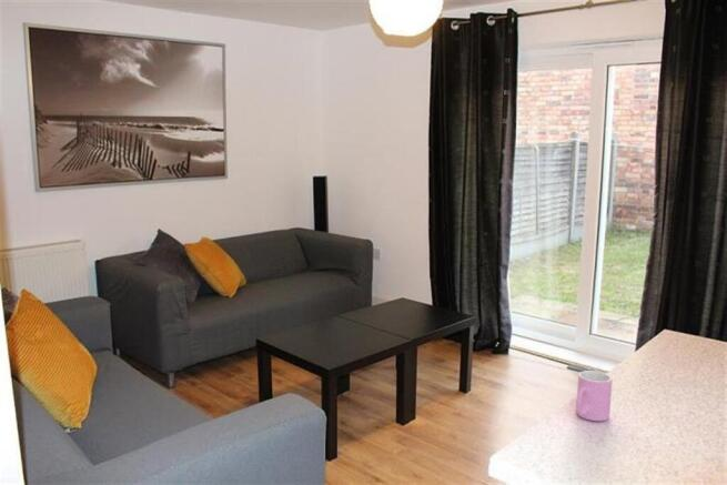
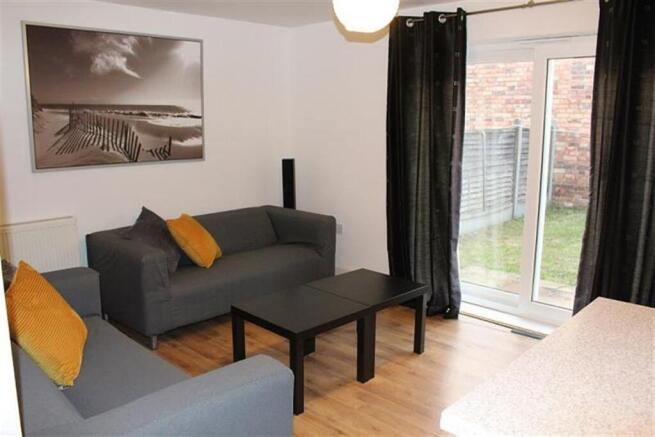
- cup [575,370,614,422]
